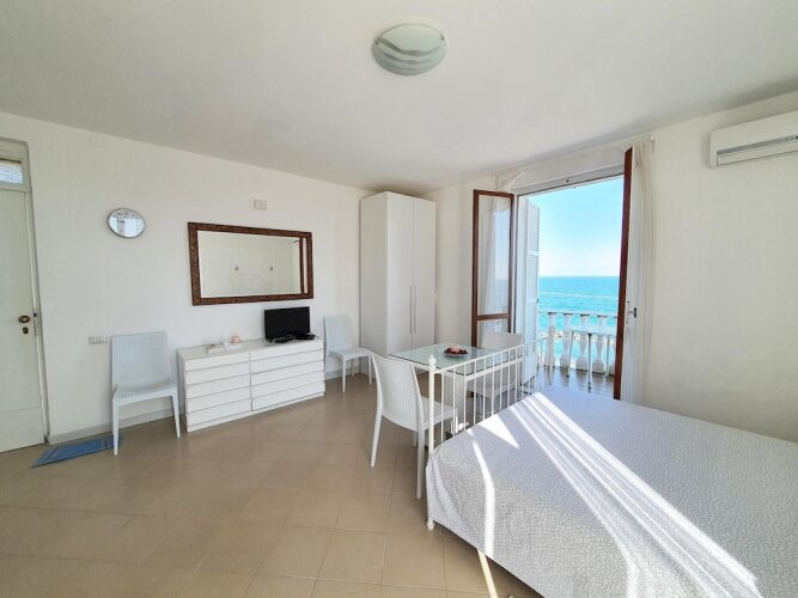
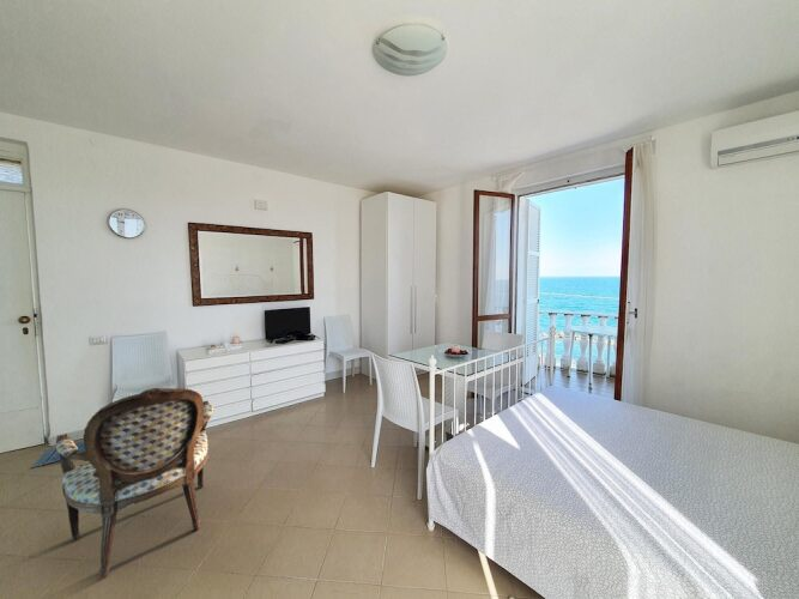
+ armchair [55,387,214,580]
